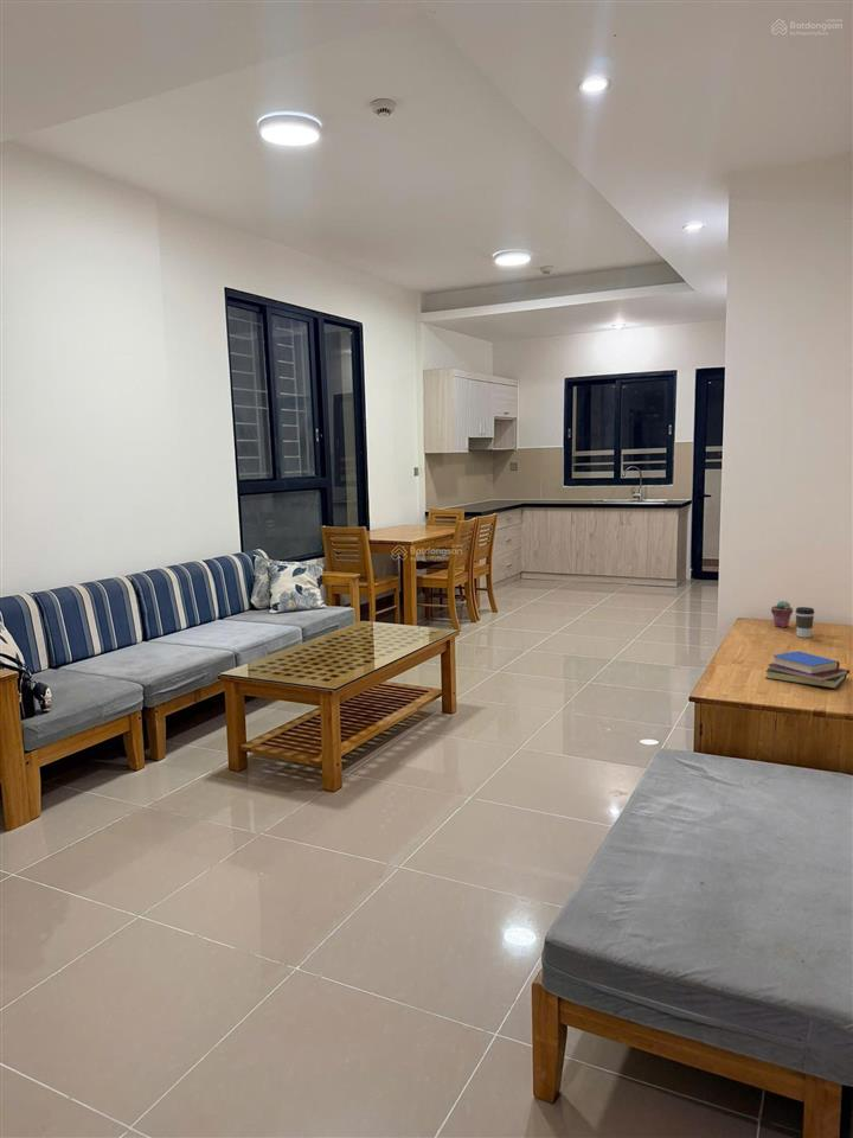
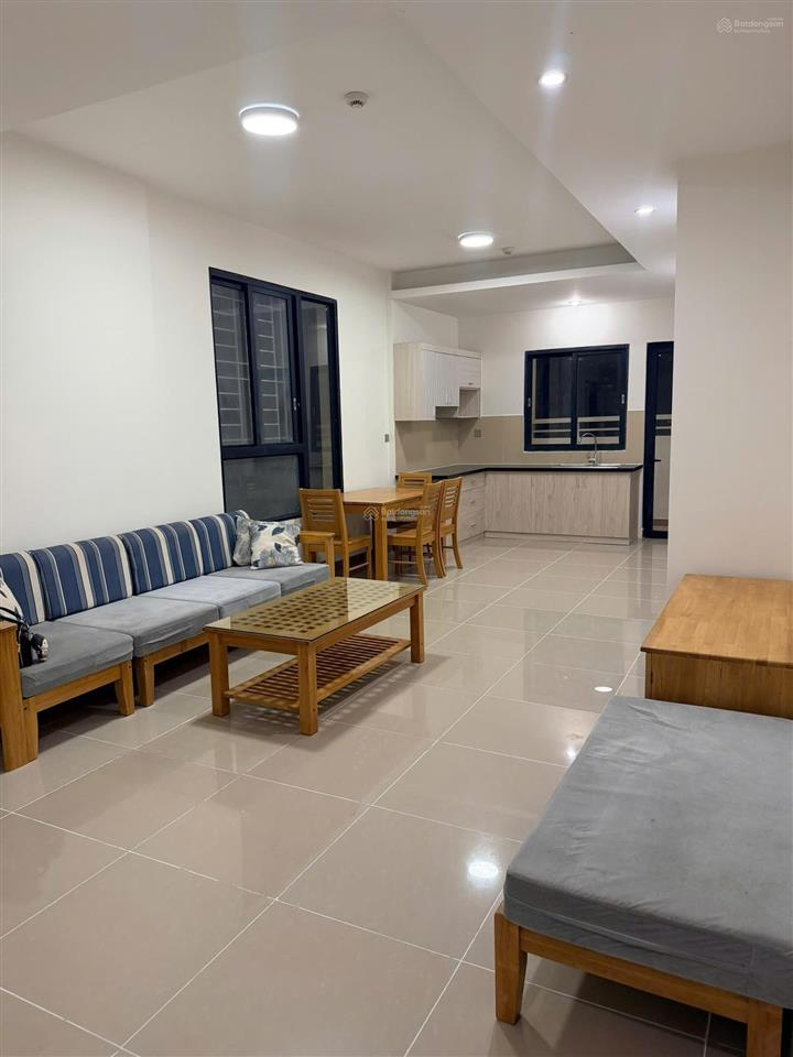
- potted succulent [770,600,794,628]
- coffee cup [795,606,815,639]
- book [764,650,851,690]
